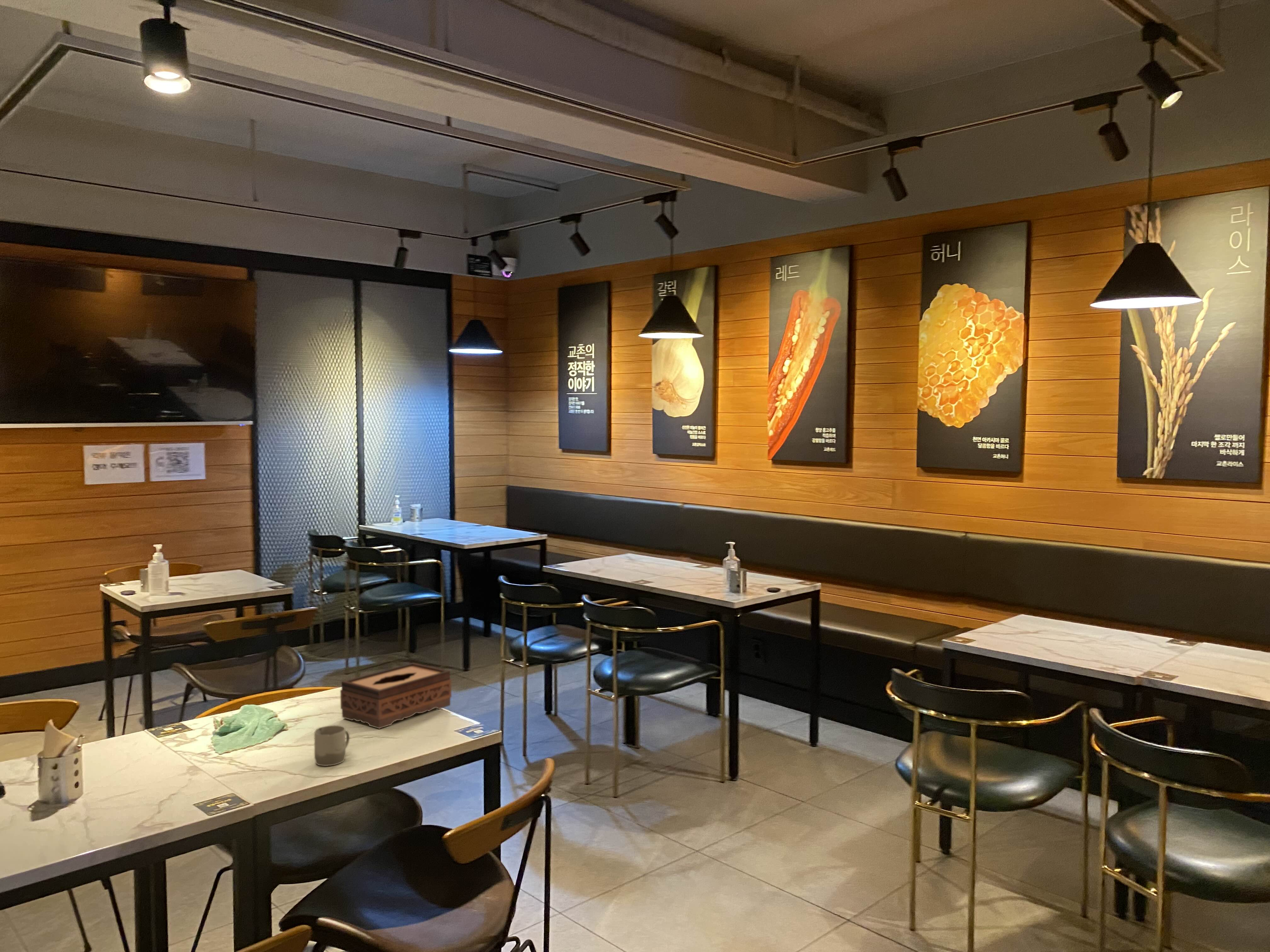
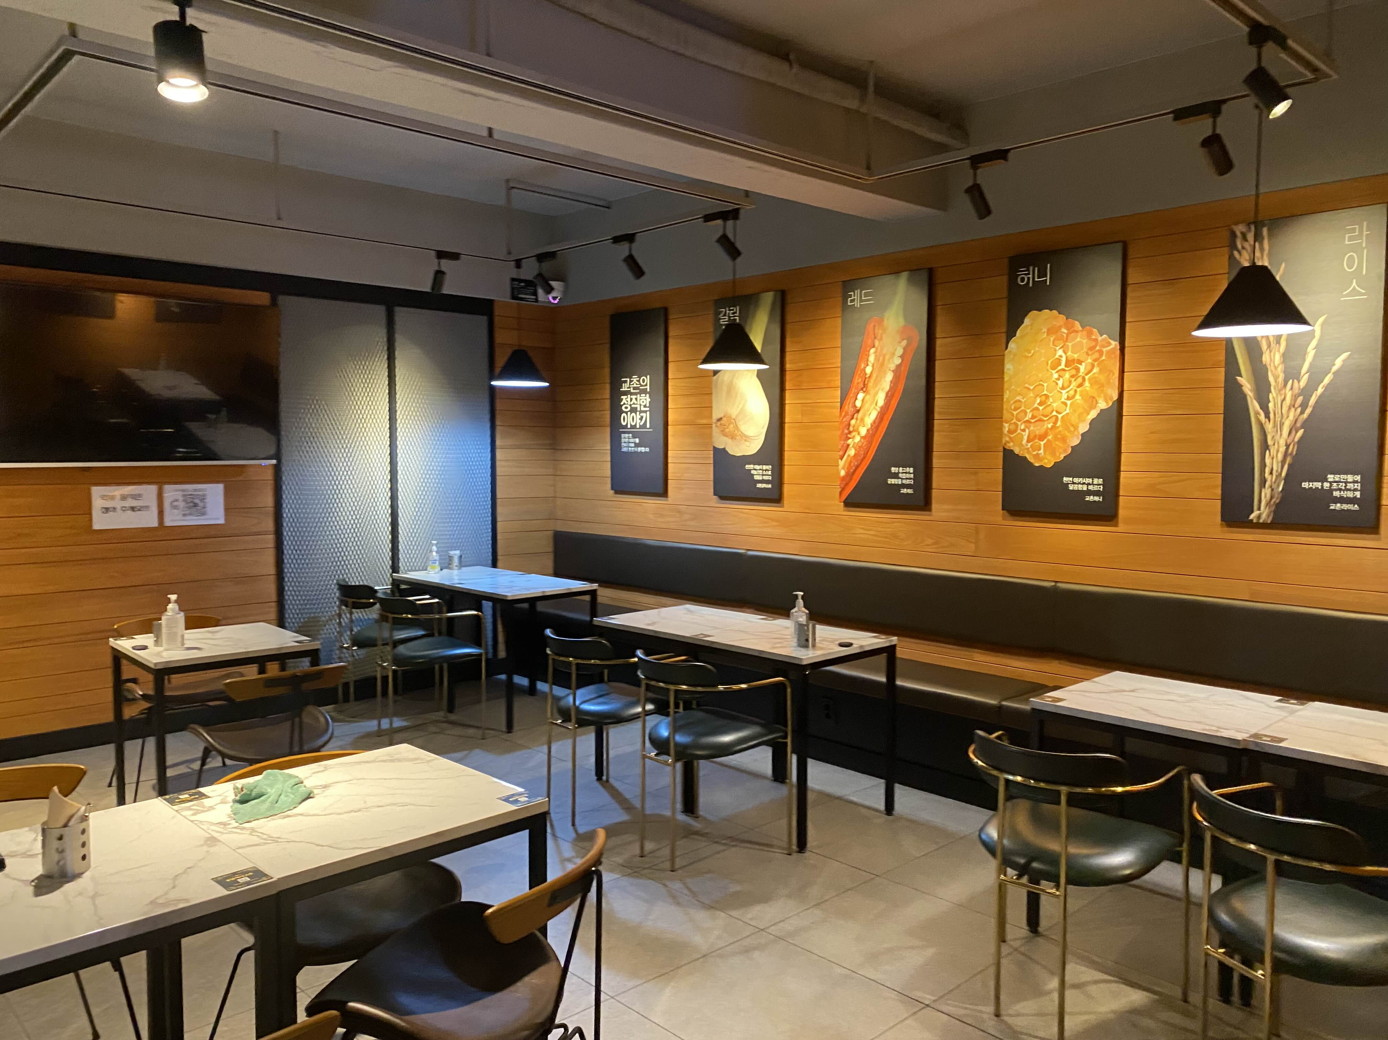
- cup [314,725,350,766]
- tissue box [340,662,452,729]
